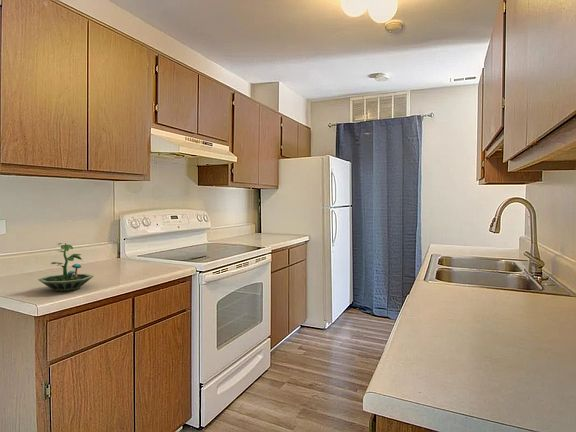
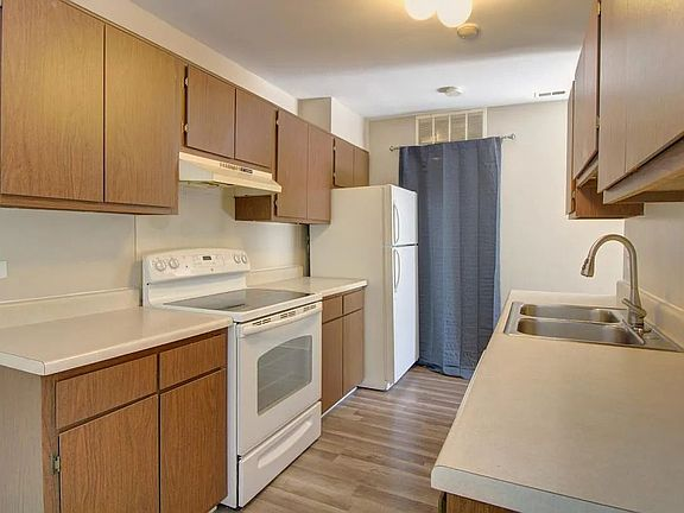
- terrarium [37,242,94,292]
